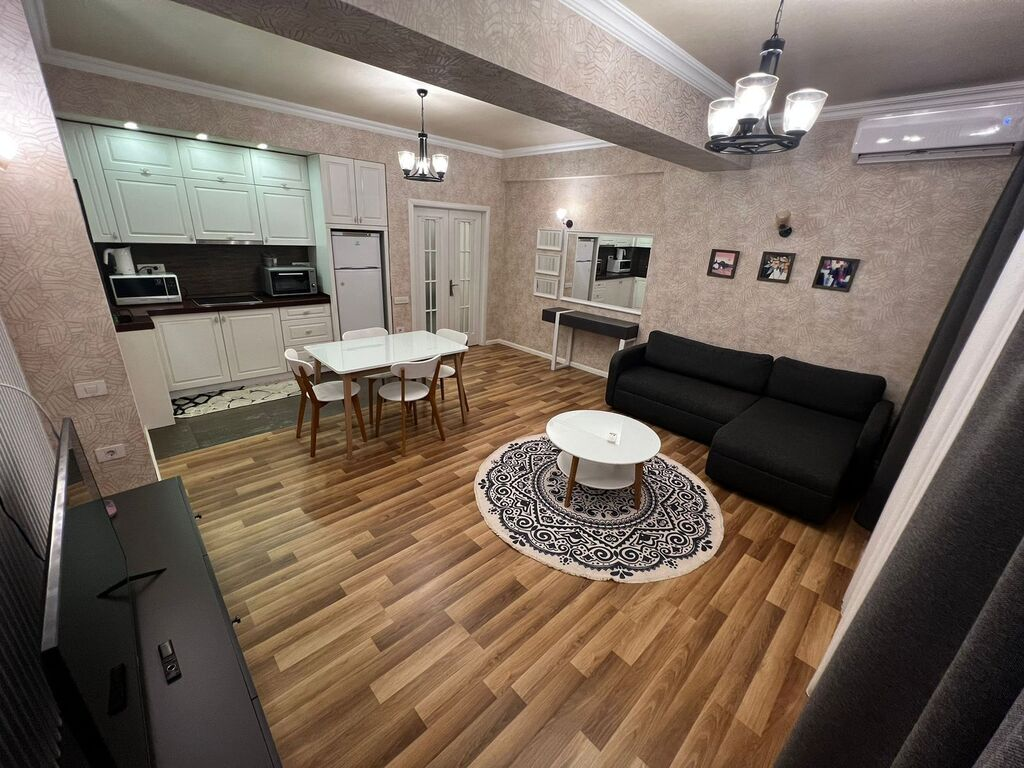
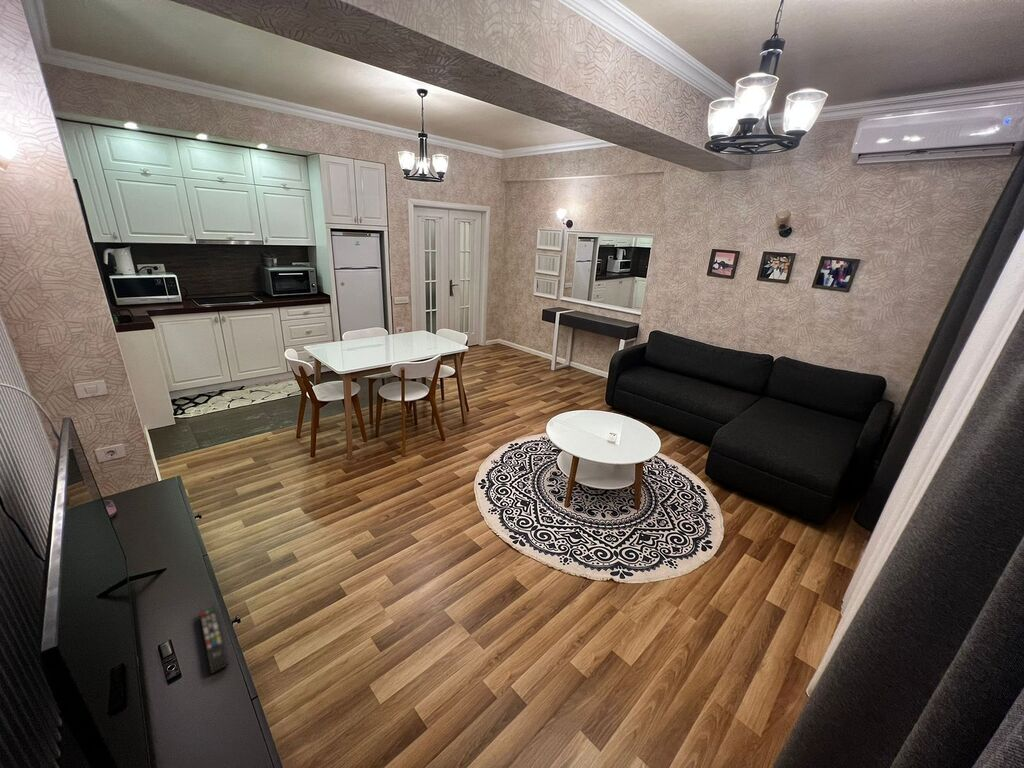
+ remote control [198,605,229,675]
